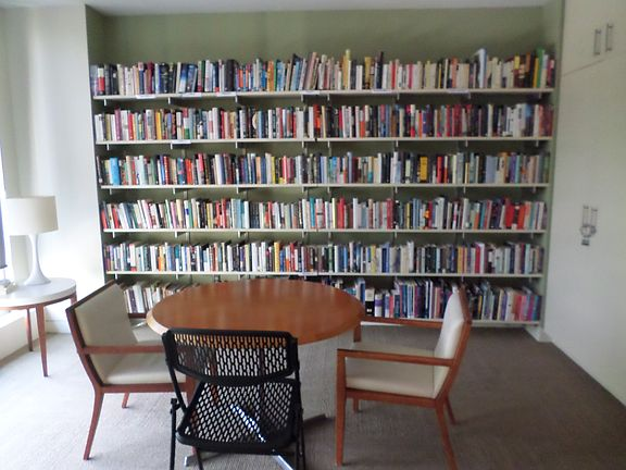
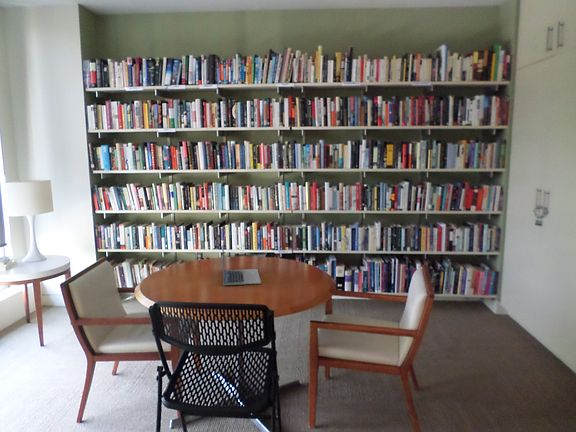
+ laptop [222,239,262,286]
